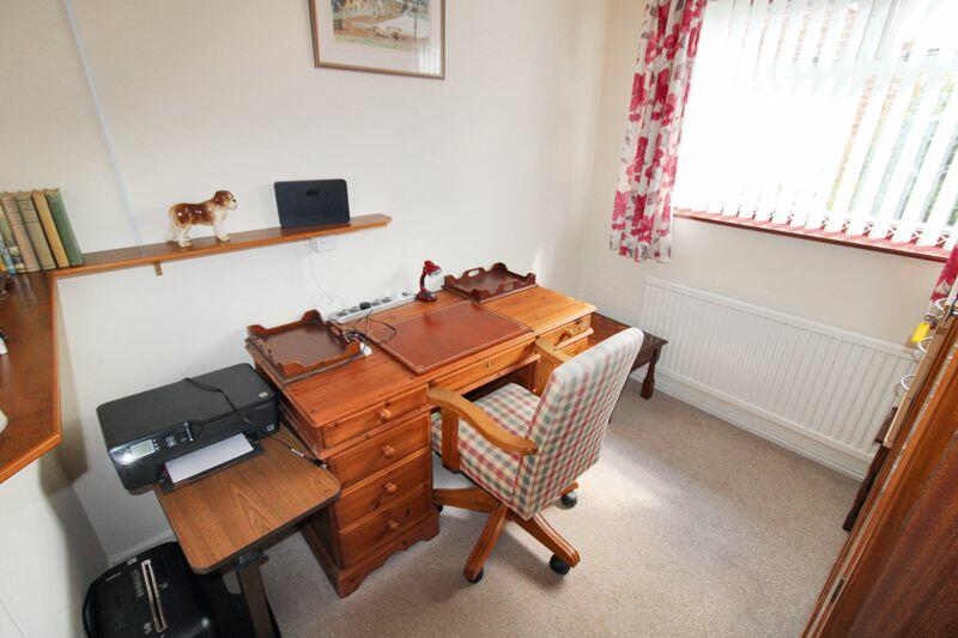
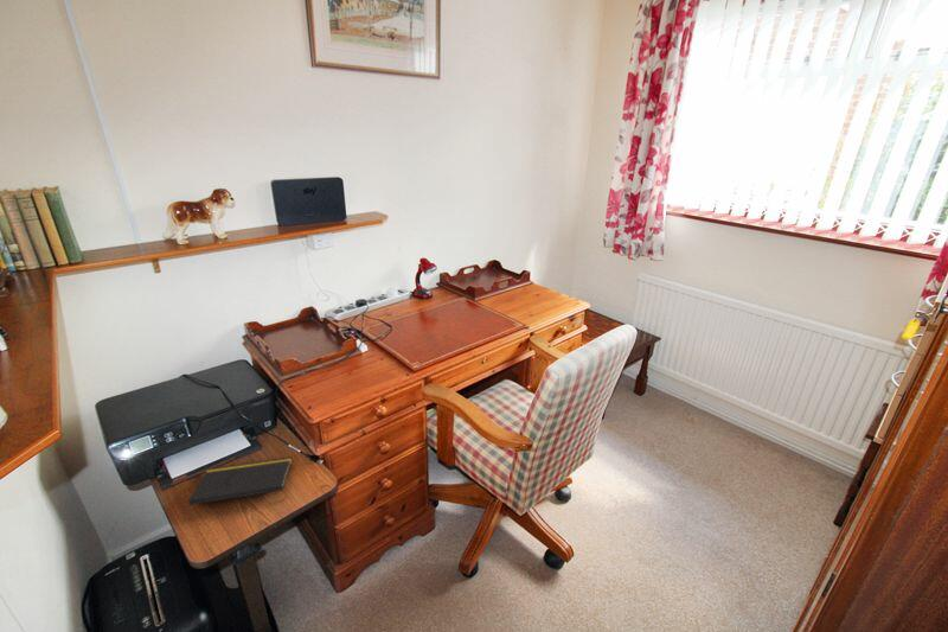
+ notepad [186,455,293,506]
